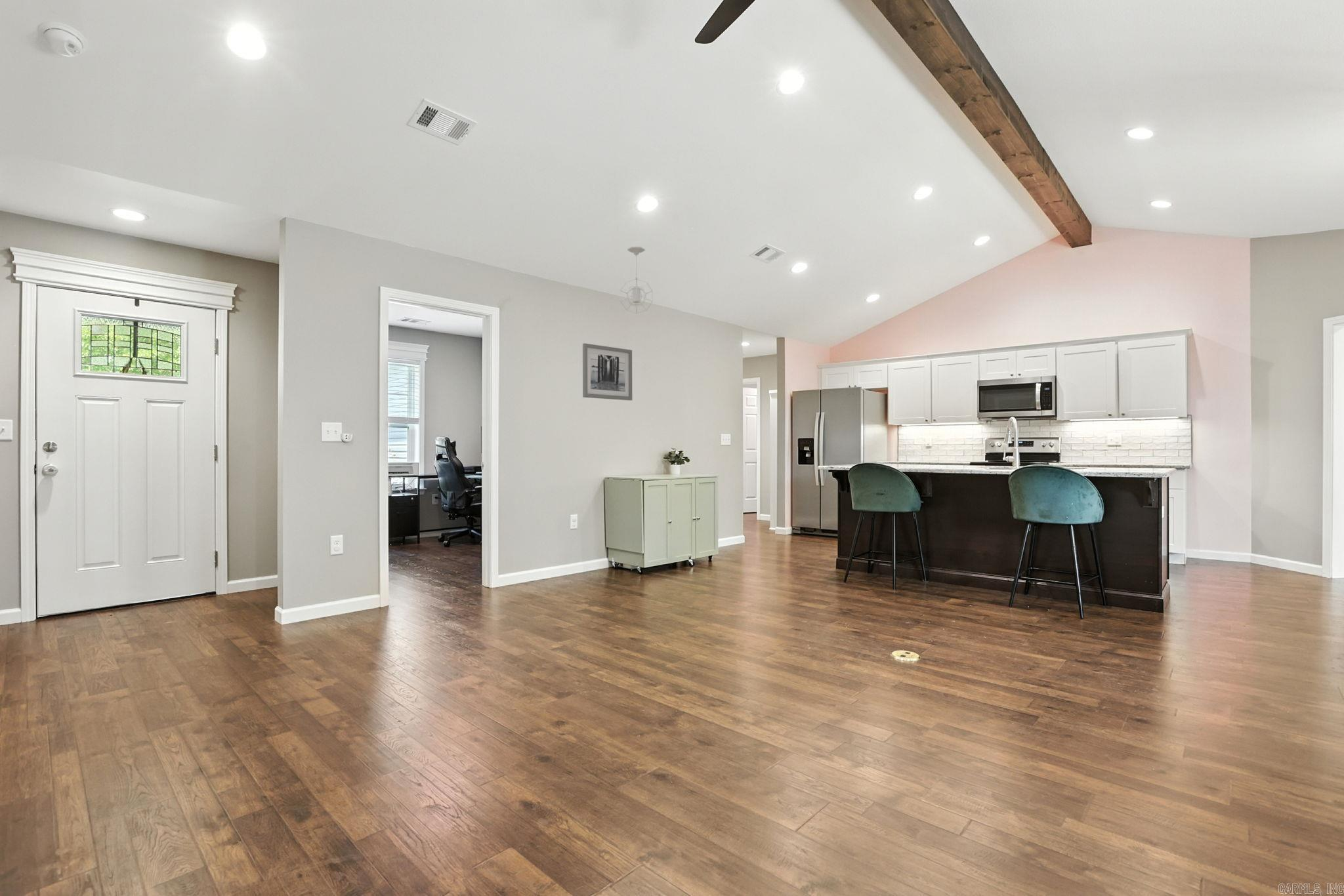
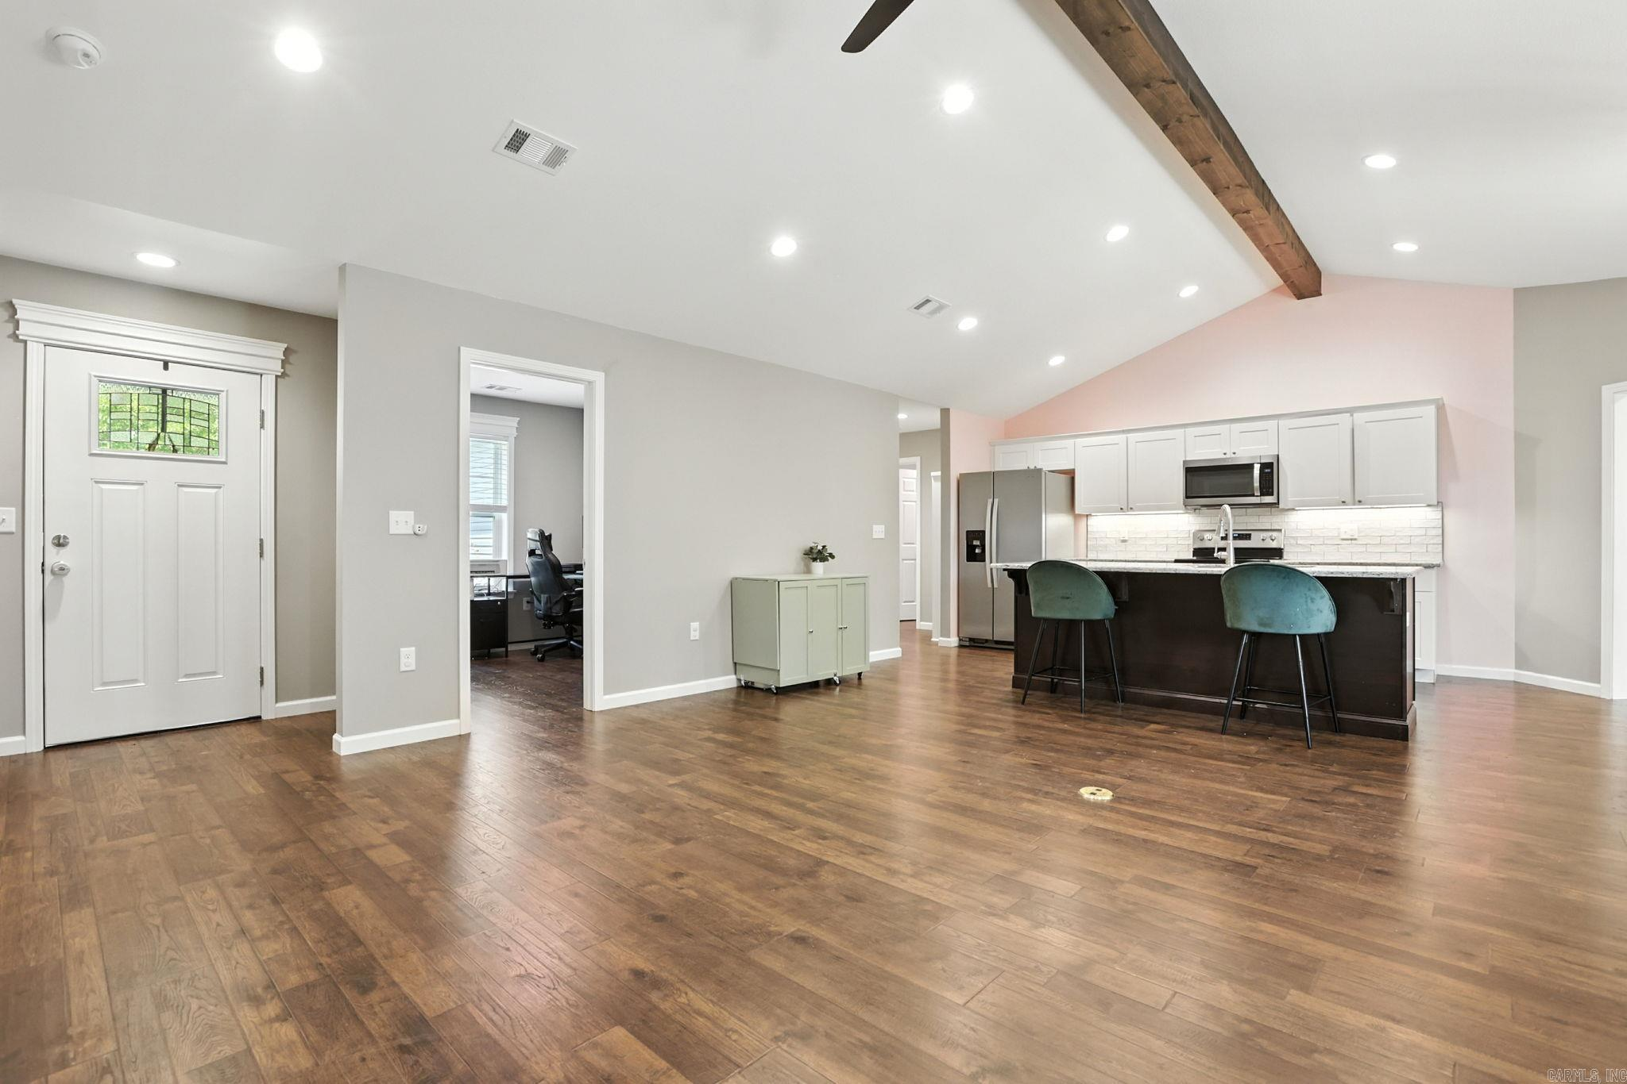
- wall art [582,342,633,401]
- pendant light [620,246,654,314]
